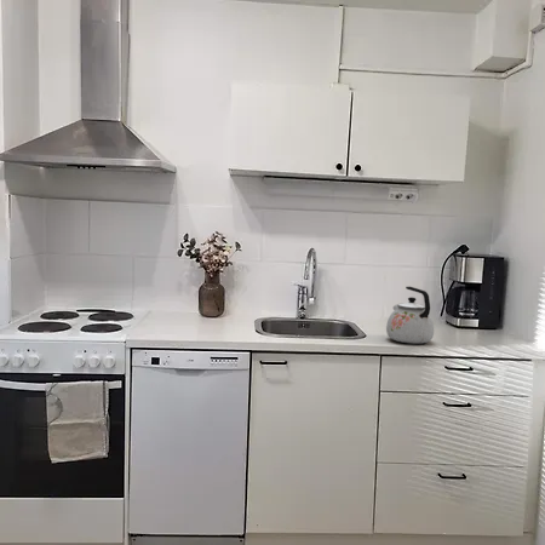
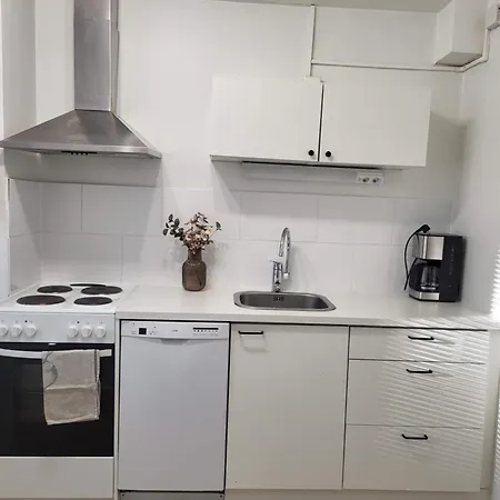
- kettle [385,286,435,345]
